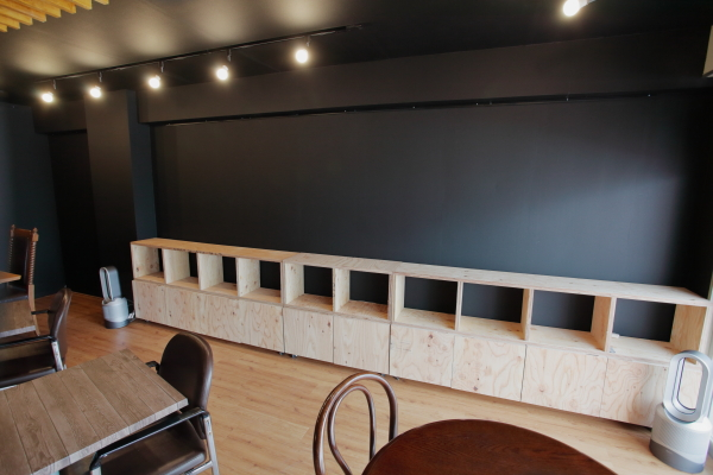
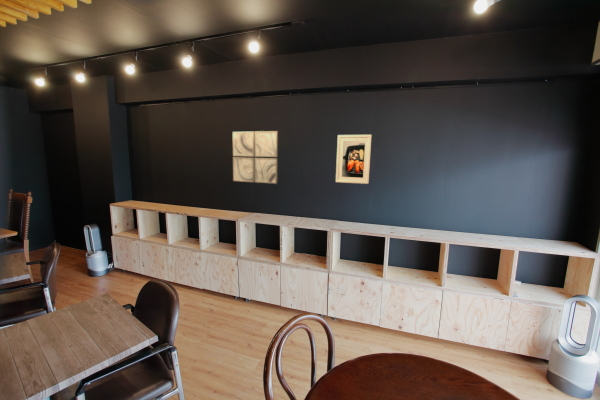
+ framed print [335,134,373,185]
+ wall art [232,130,279,185]
